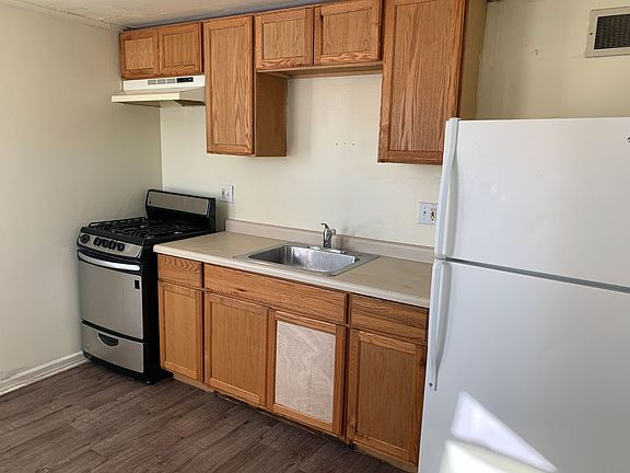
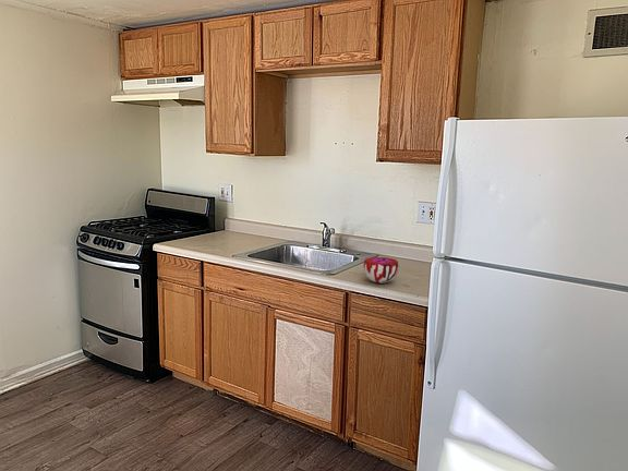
+ decorative bowl [363,256,399,285]
